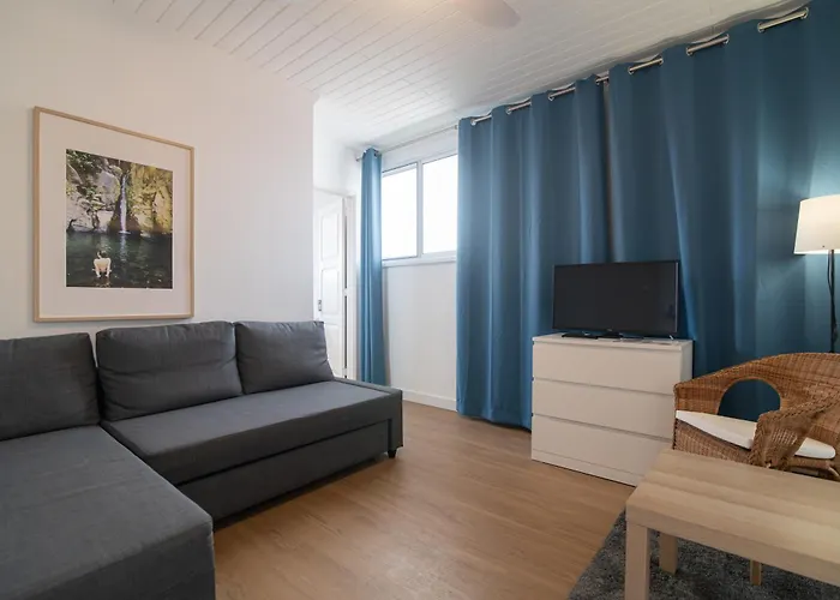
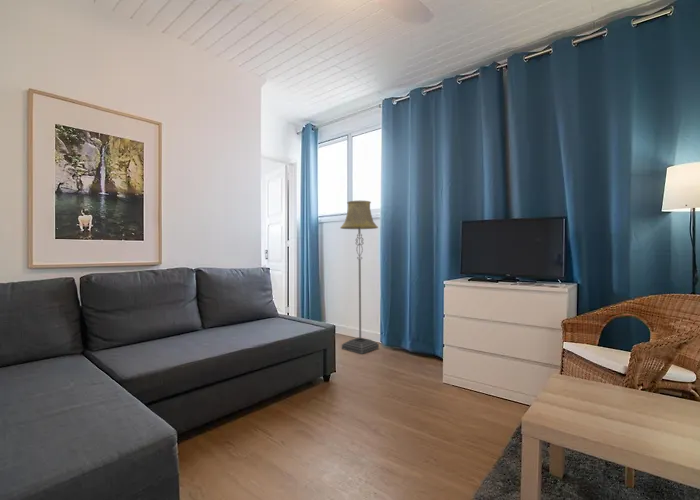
+ floor lamp [339,200,380,355]
